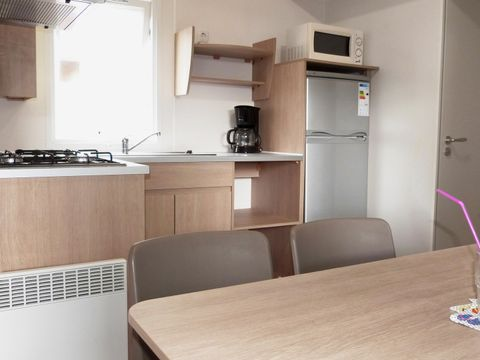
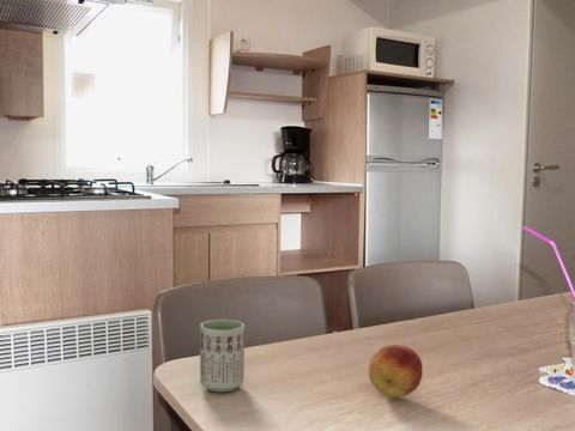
+ cup [199,318,246,393]
+ fruit [368,344,424,399]
